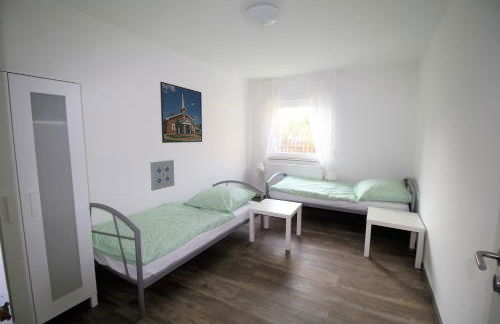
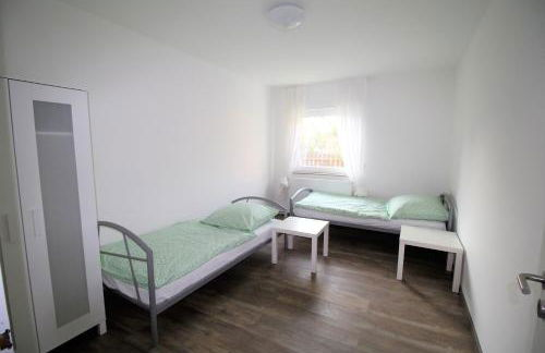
- wall art [149,159,176,192]
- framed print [159,81,203,144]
